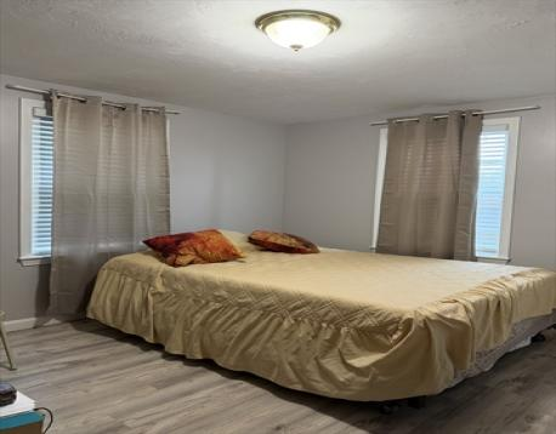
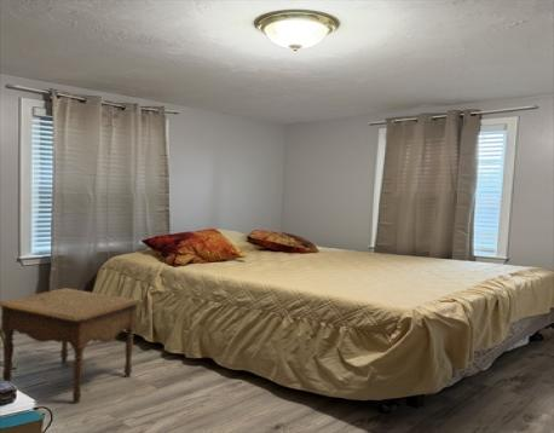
+ side table [0,287,144,405]
